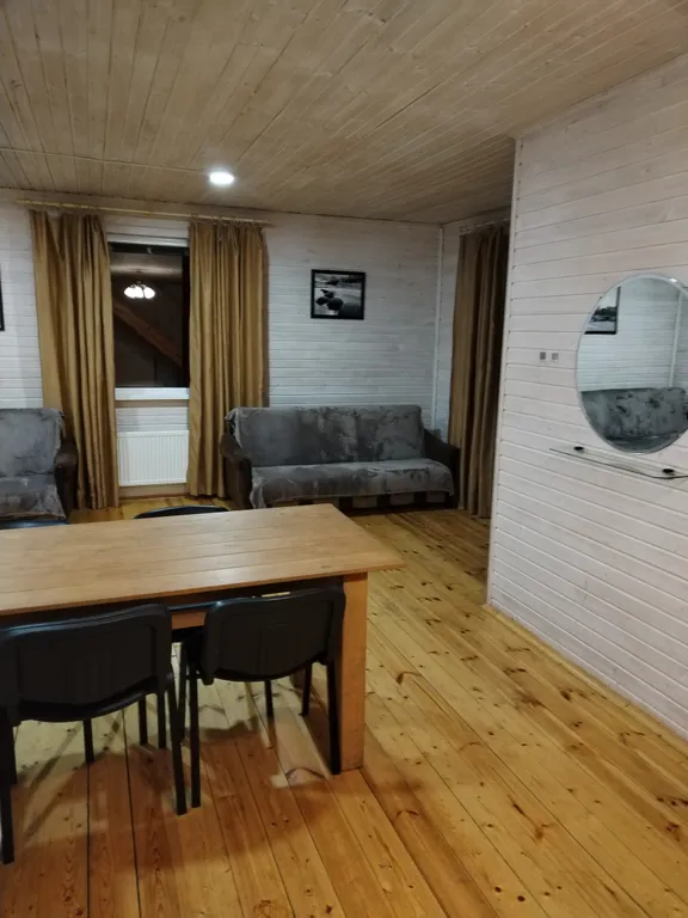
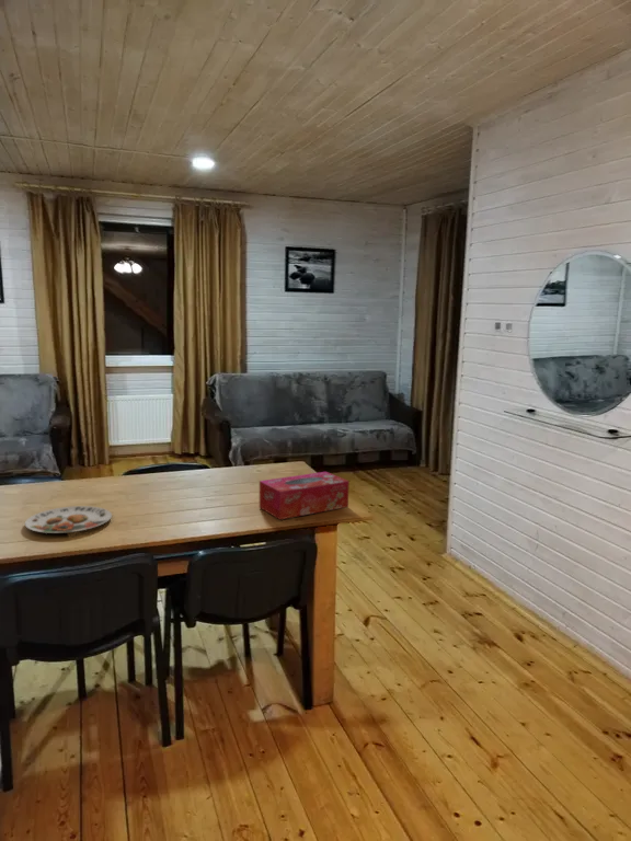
+ tissue box [259,471,351,520]
+ plate [24,505,113,534]
